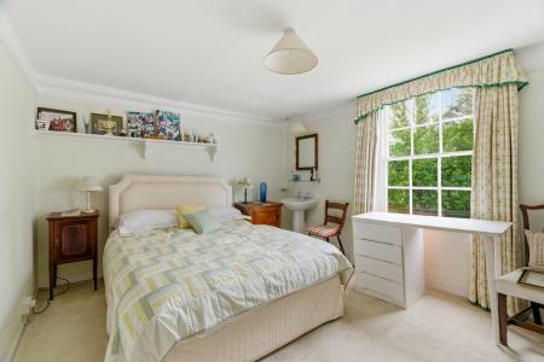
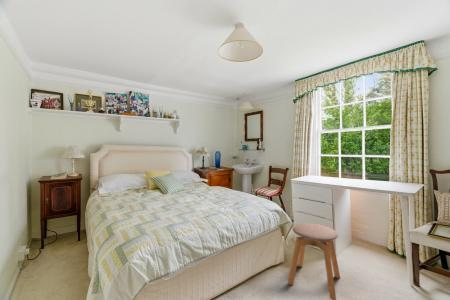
+ stool [287,222,341,300]
